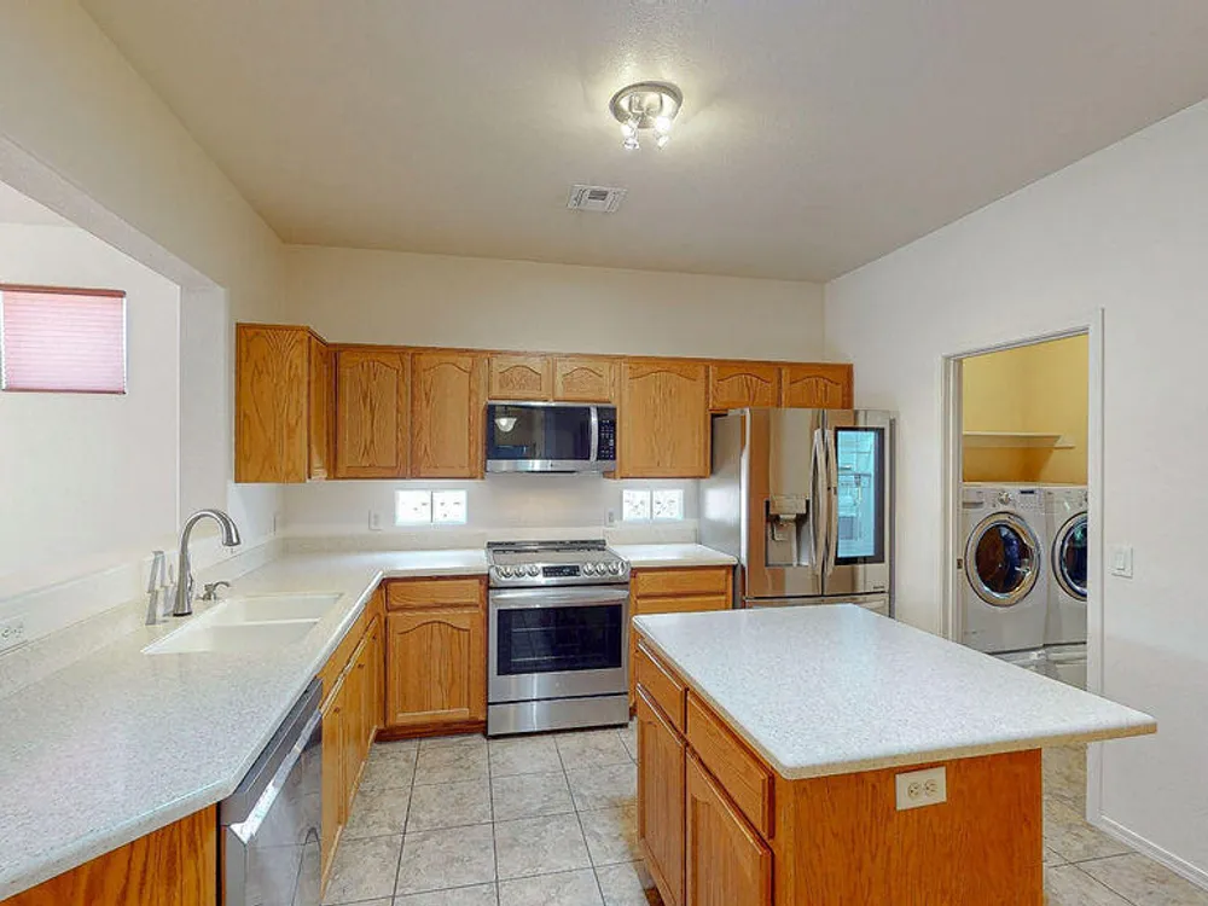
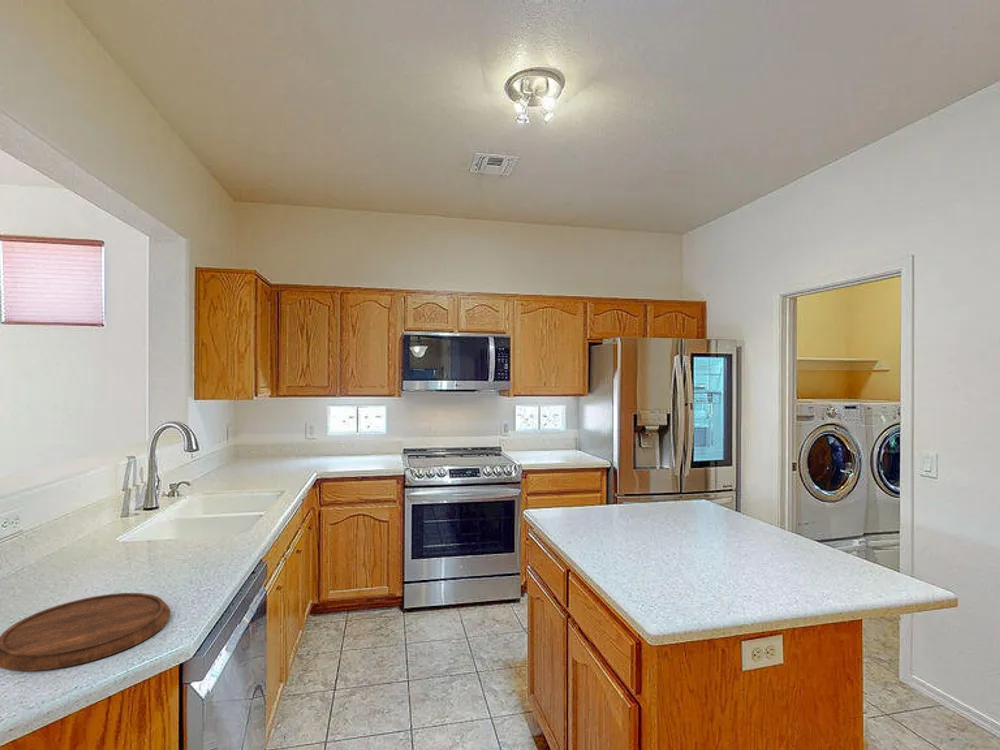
+ cutting board [0,592,171,672]
